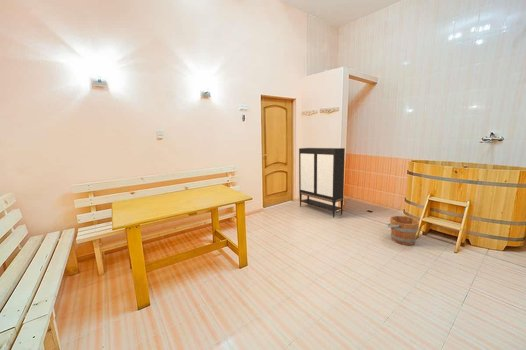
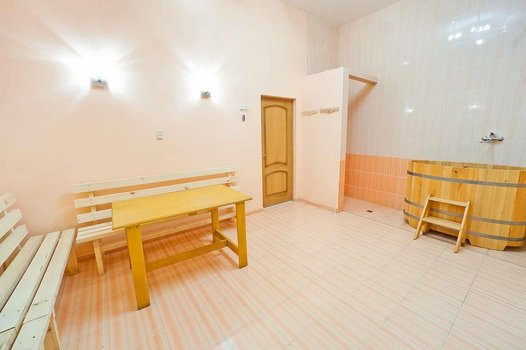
- storage cabinet [298,147,346,219]
- bucket [386,215,420,246]
